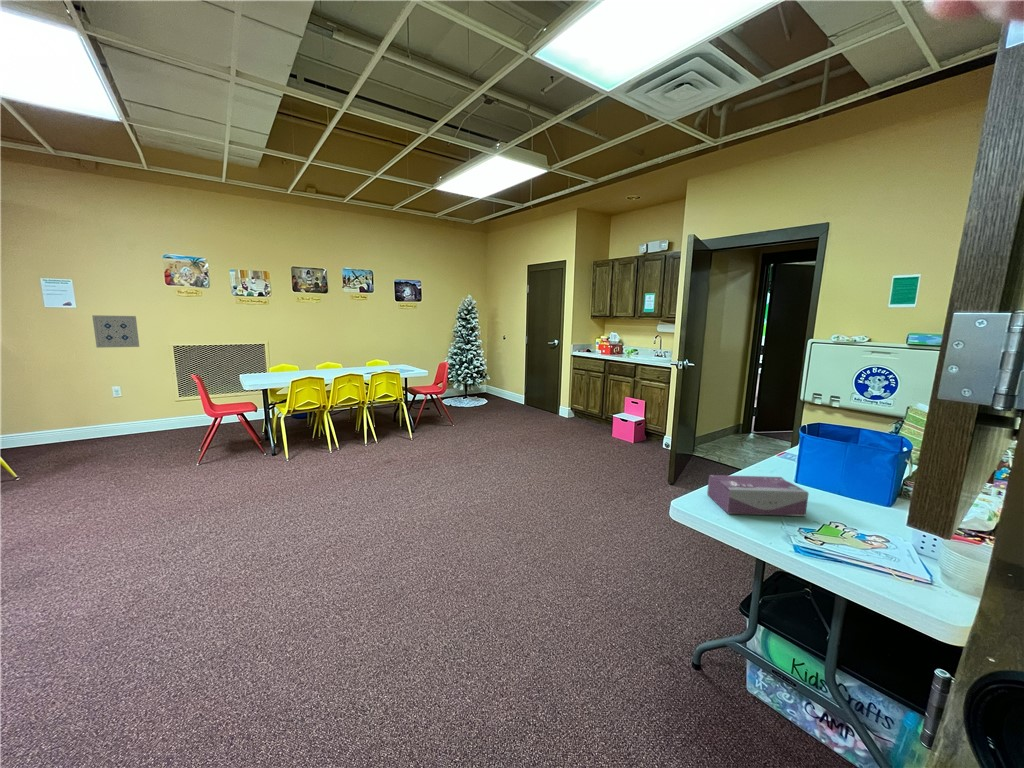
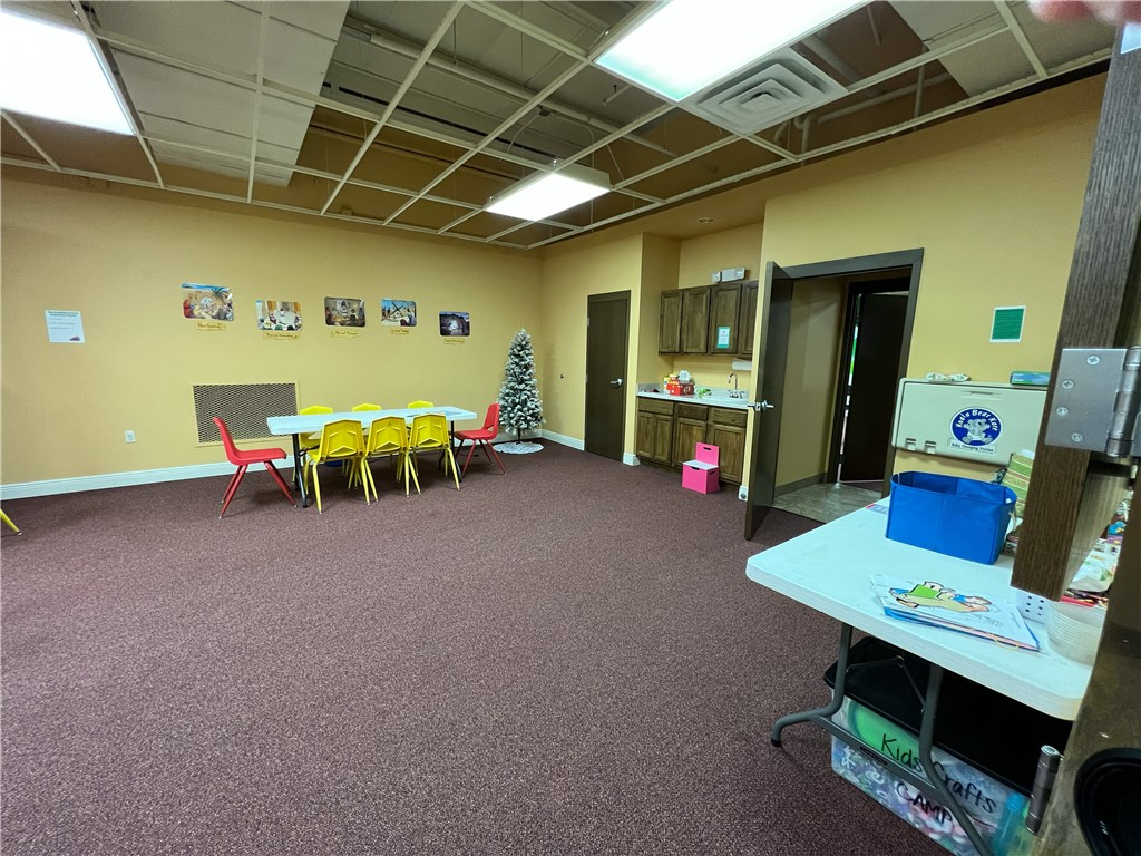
- wall art [91,314,140,349]
- tissue box [706,474,809,517]
